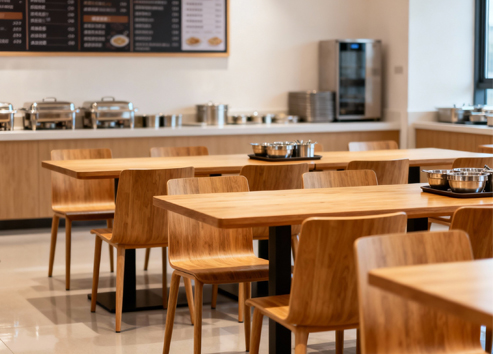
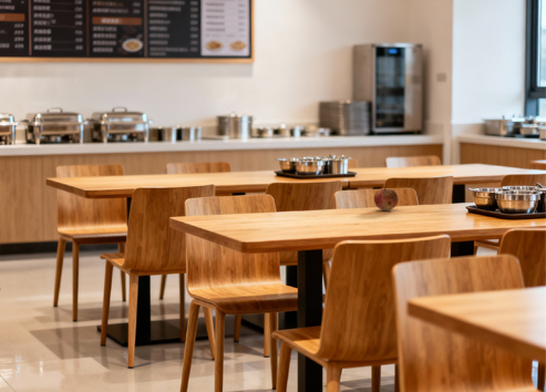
+ fruit [373,187,400,212]
